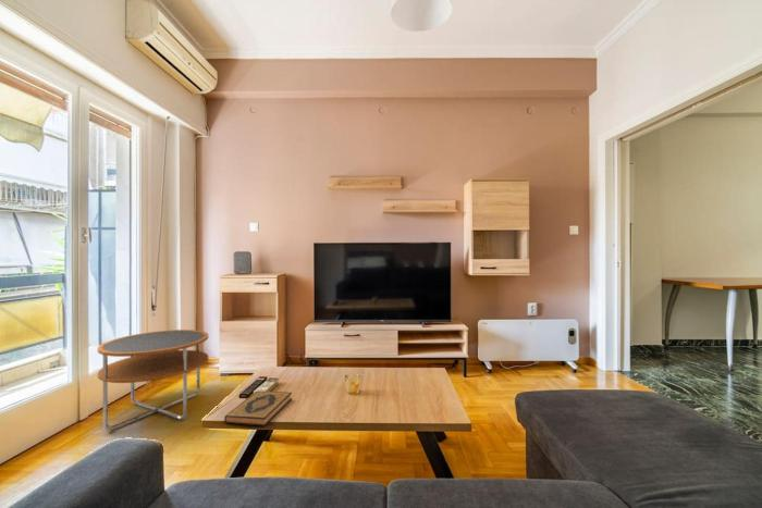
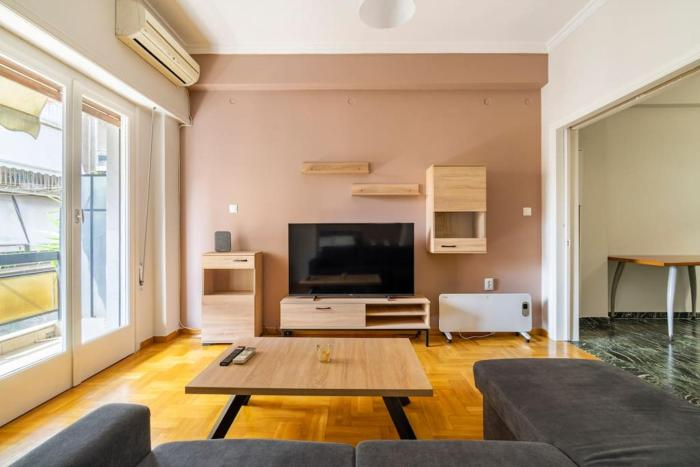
- hardback book [223,391,293,428]
- side table [97,329,209,431]
